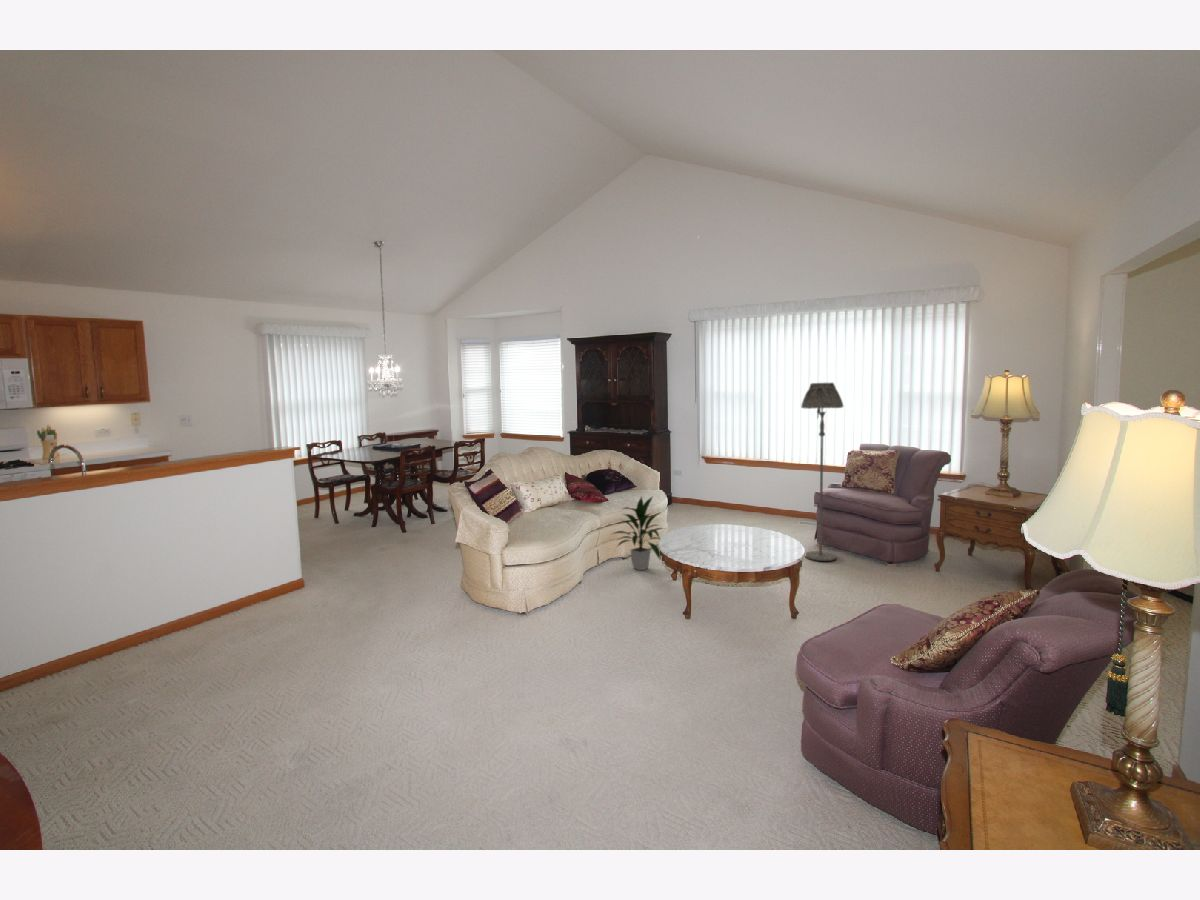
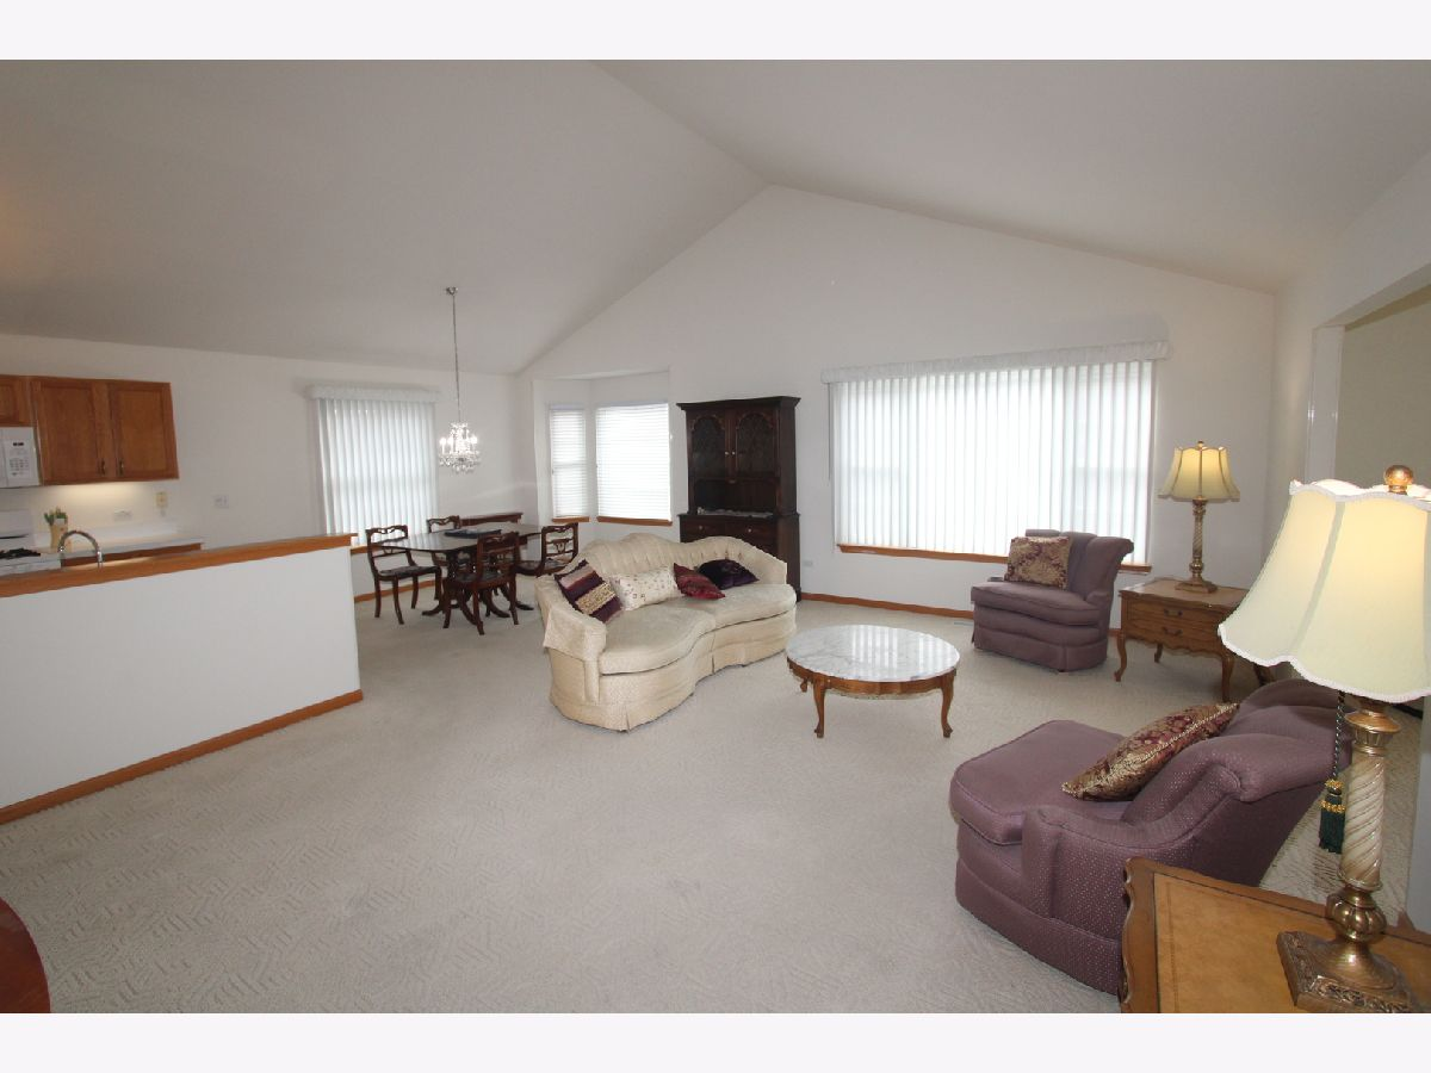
- floor lamp [800,381,845,562]
- indoor plant [609,495,666,571]
